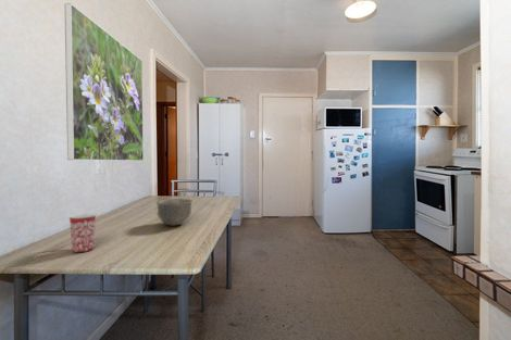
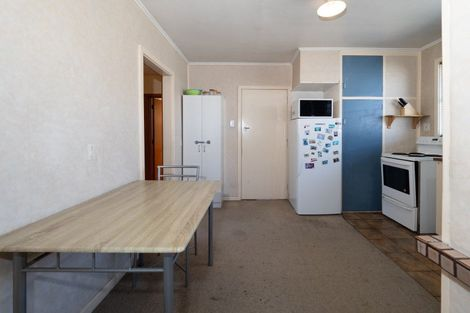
- mug [68,212,97,253]
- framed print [64,2,145,162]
- bowl [155,198,194,227]
